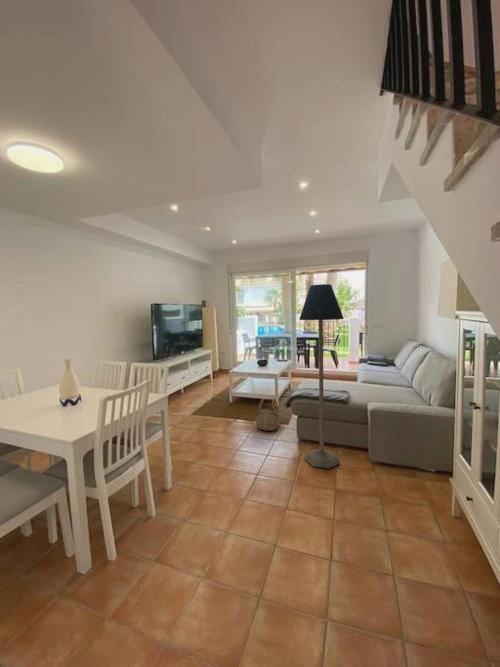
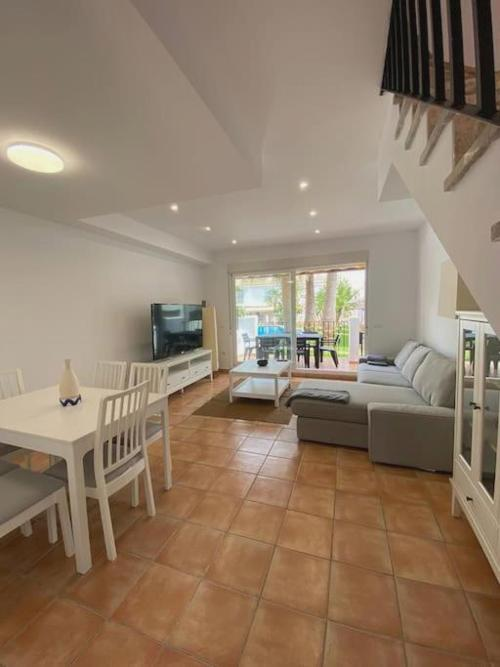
- floor lamp [298,283,345,470]
- basket [255,397,281,432]
